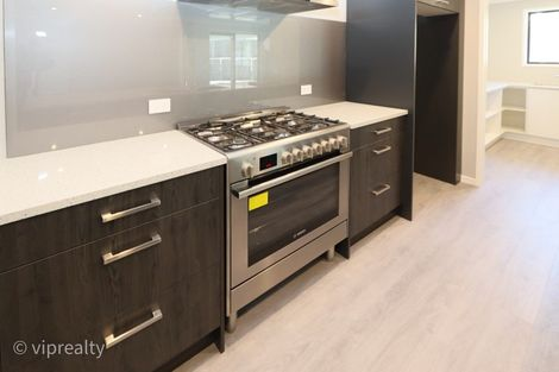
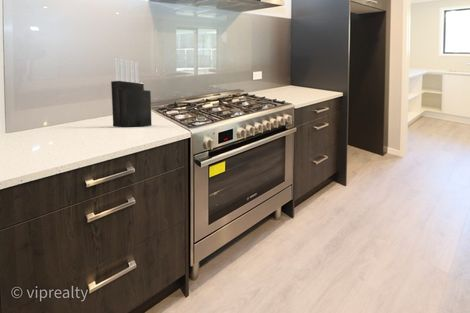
+ knife block [110,57,153,128]
